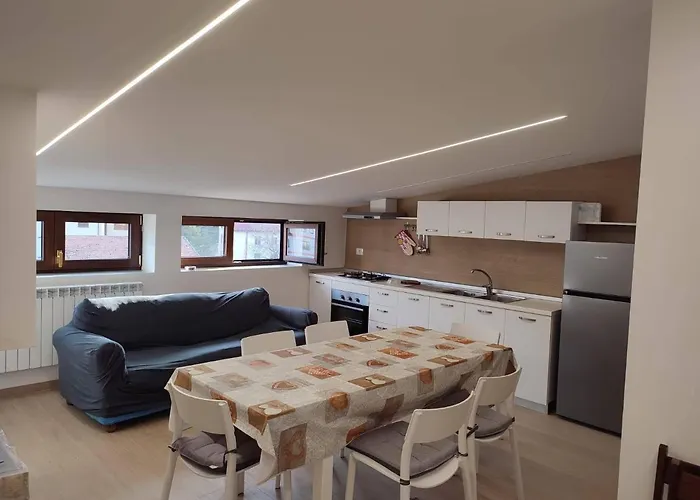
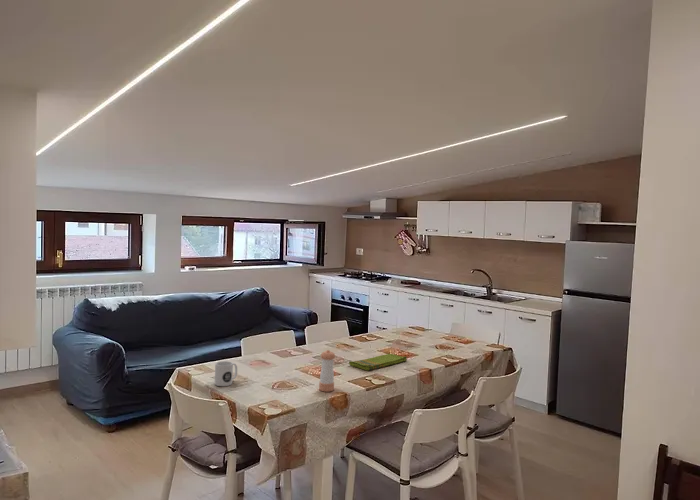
+ dish towel [348,353,408,371]
+ mug [214,360,238,387]
+ pepper shaker [318,349,336,393]
